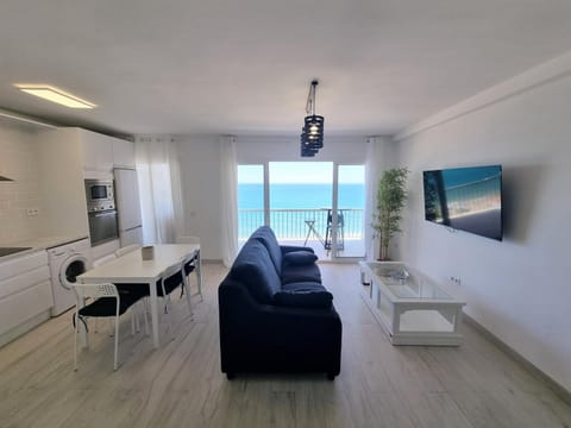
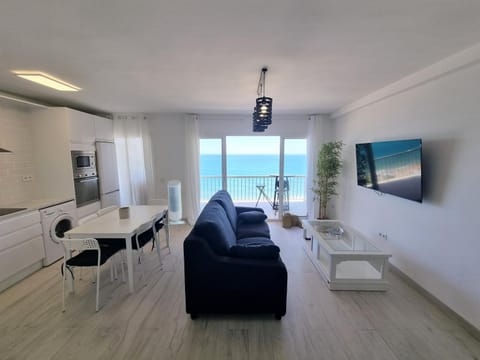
+ woven basket [281,211,304,229]
+ air purifier [167,179,186,226]
